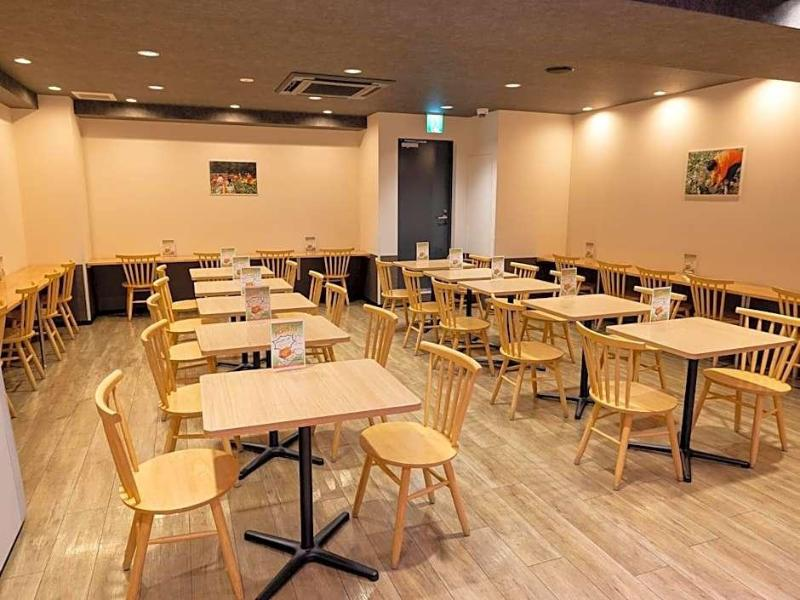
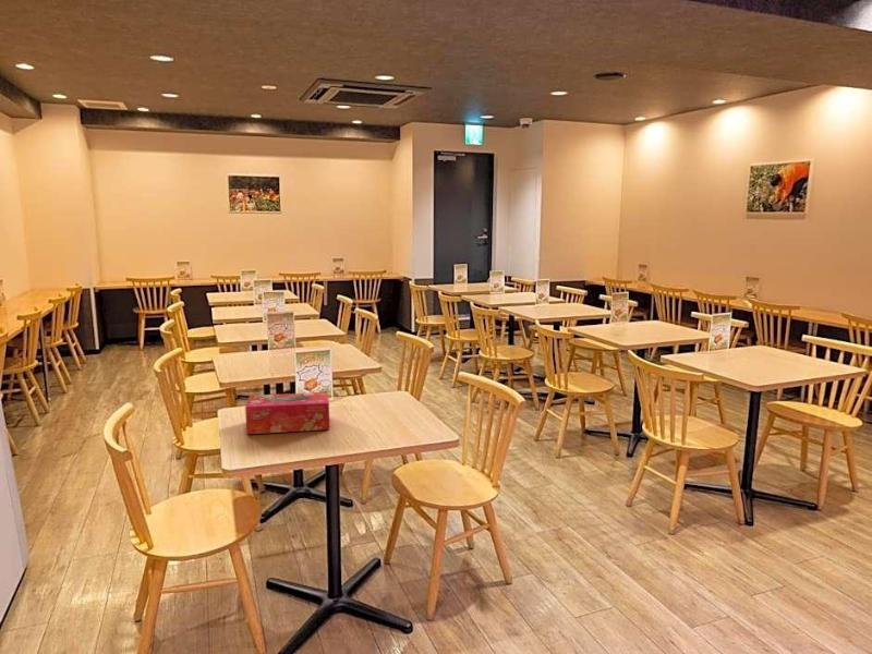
+ tissue box [244,391,330,435]
